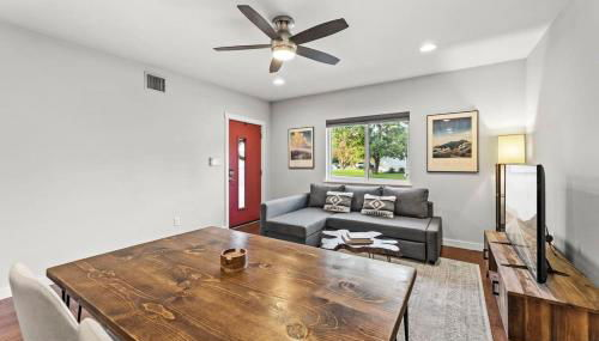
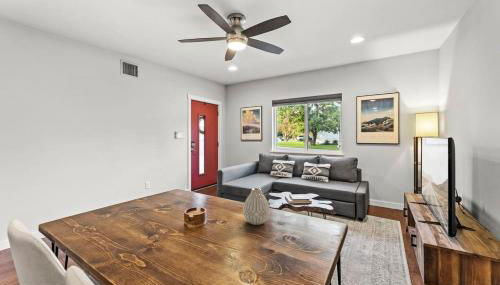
+ vase [242,187,271,226]
